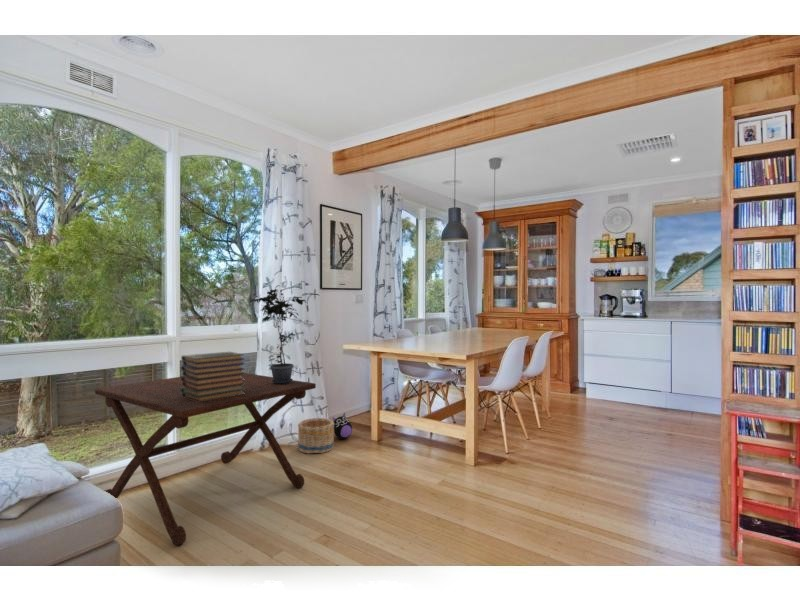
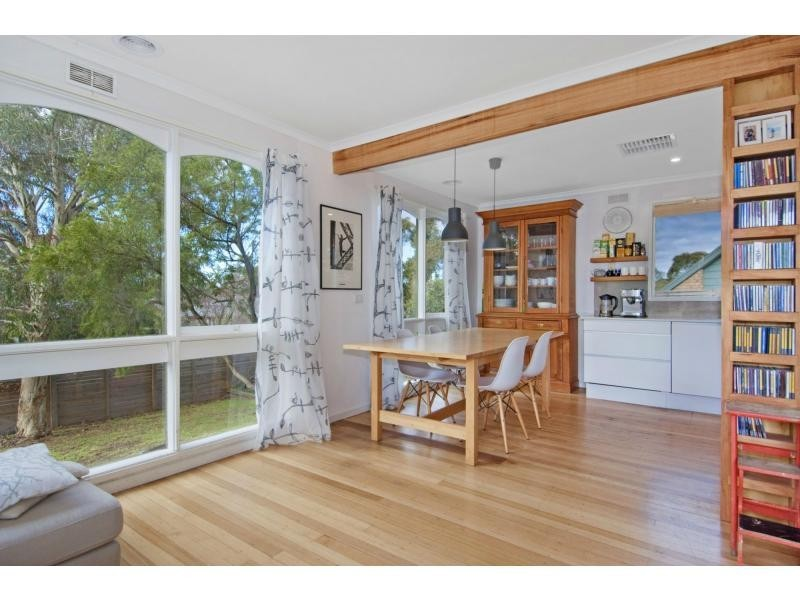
- side table [94,372,317,547]
- plush toy [332,412,353,440]
- book stack [180,351,246,402]
- basket [297,417,335,455]
- potted plant [248,284,307,384]
